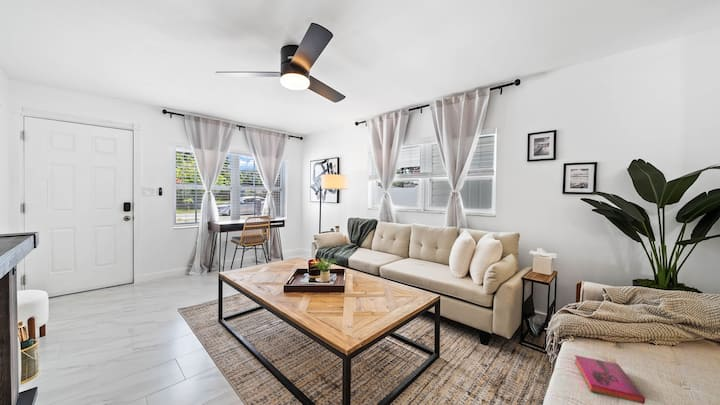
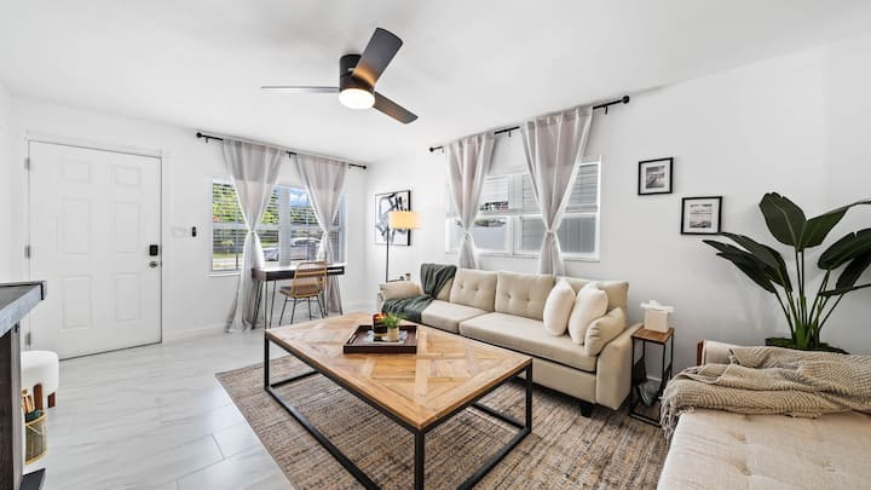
- hardback book [573,354,646,405]
